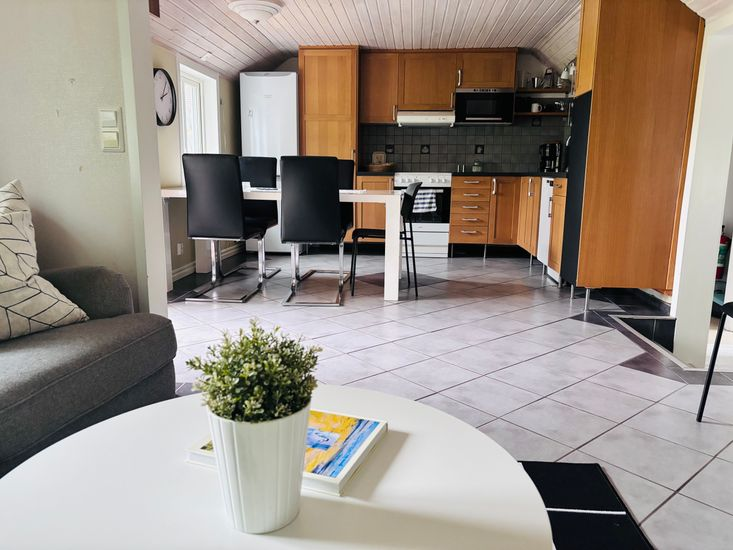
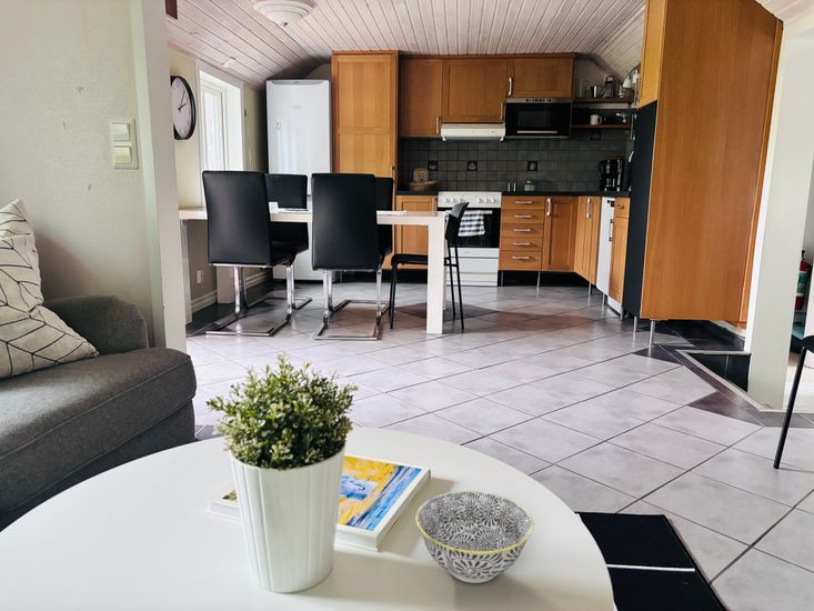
+ bowl [414,490,535,584]
